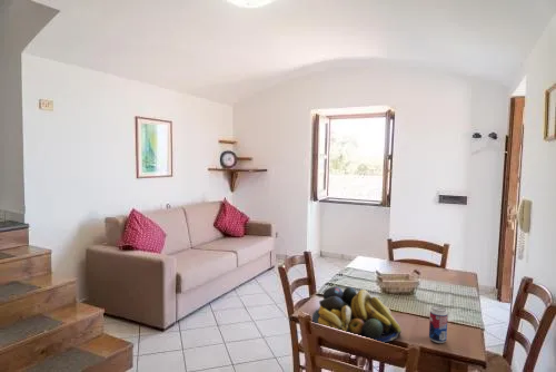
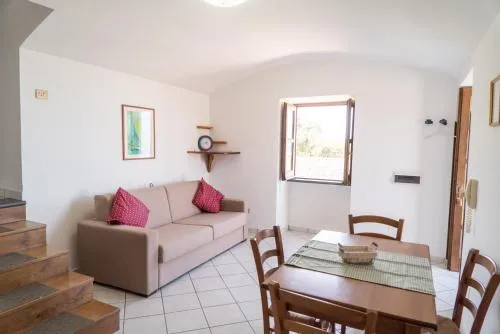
- fruit bowl [311,285,403,343]
- beverage can [428,305,449,344]
